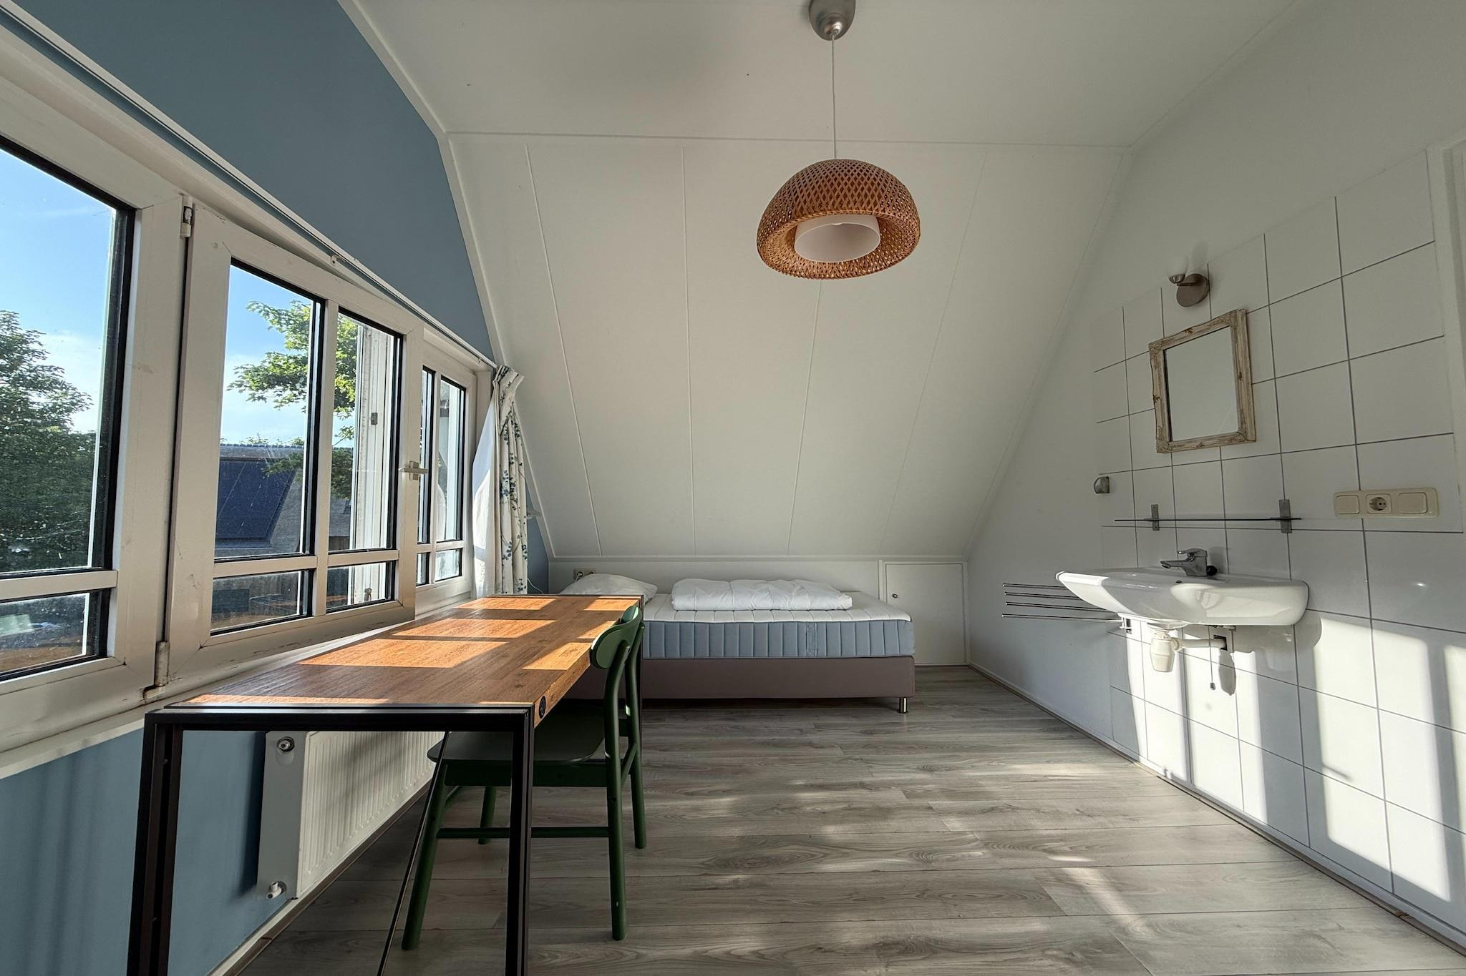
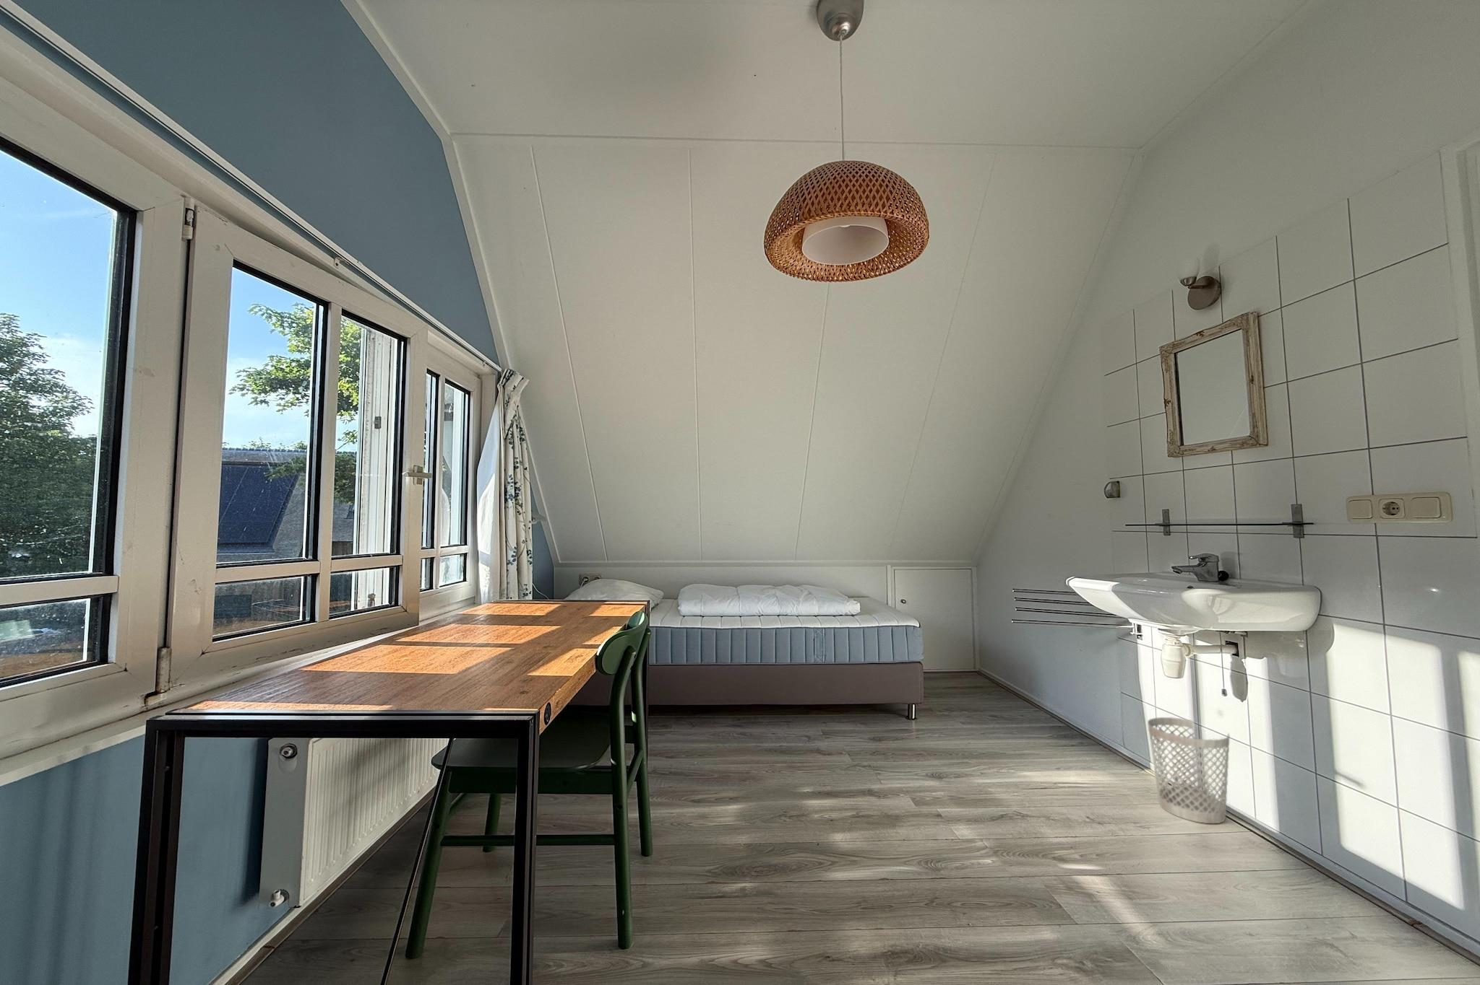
+ wastebasket [1147,717,1230,824]
